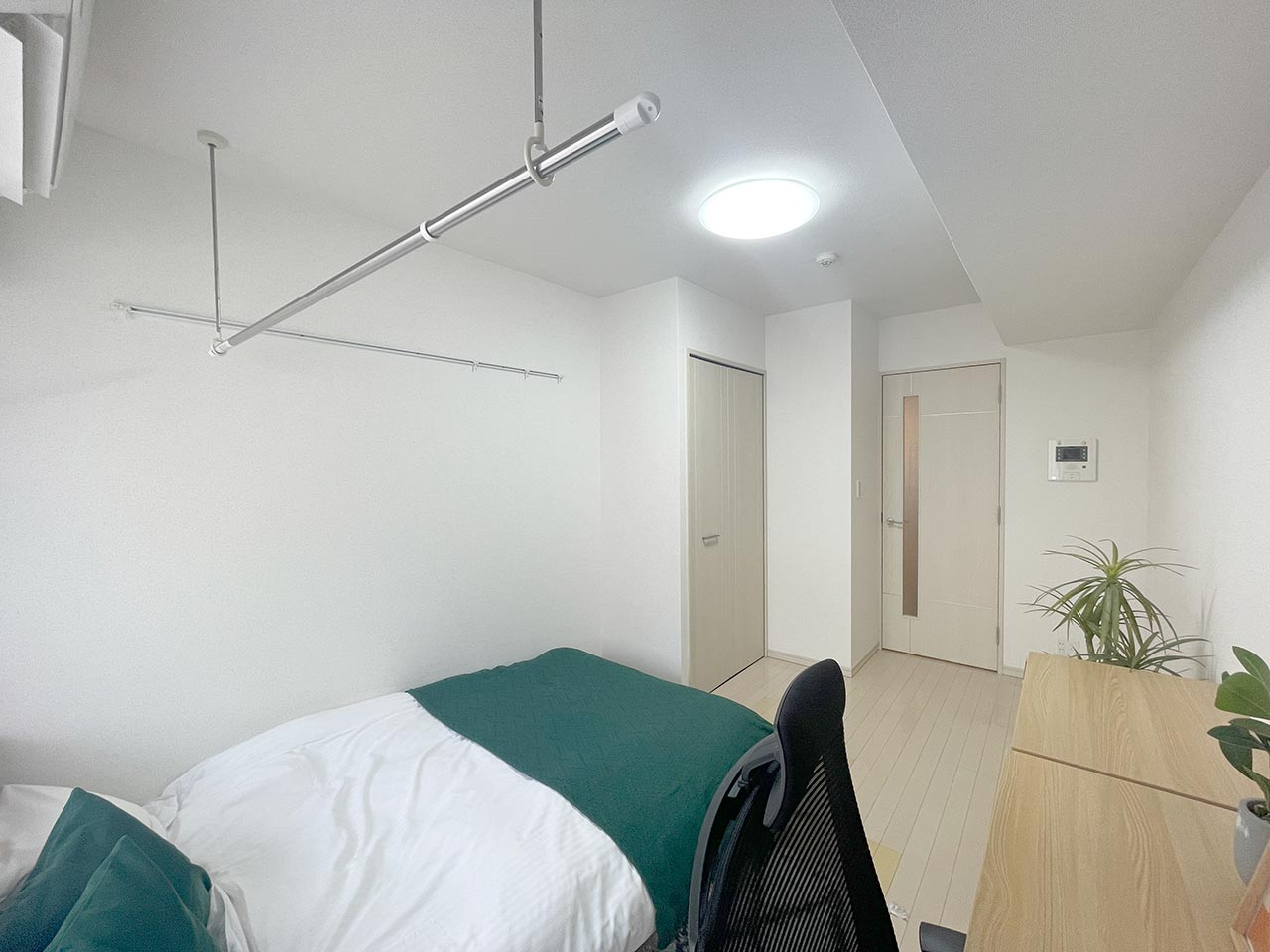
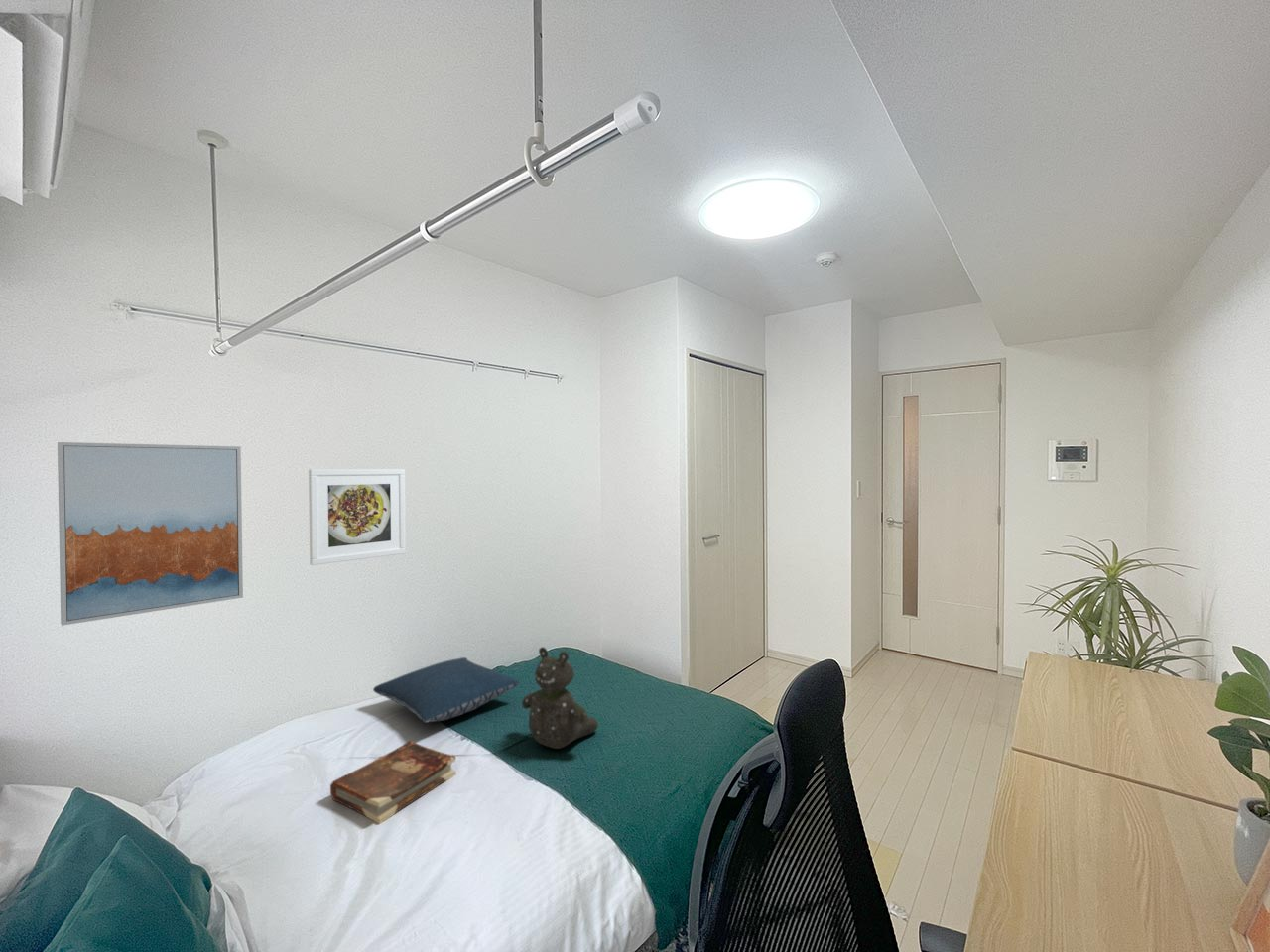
+ book [329,740,457,825]
+ pillow [372,656,520,724]
+ teddy bear [521,646,599,750]
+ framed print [308,468,407,566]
+ wall art [57,441,244,627]
